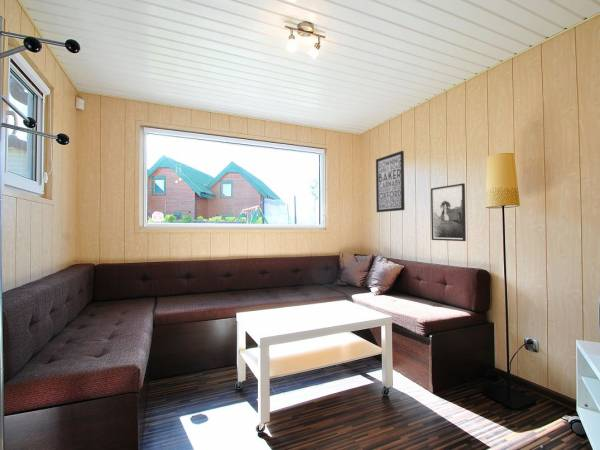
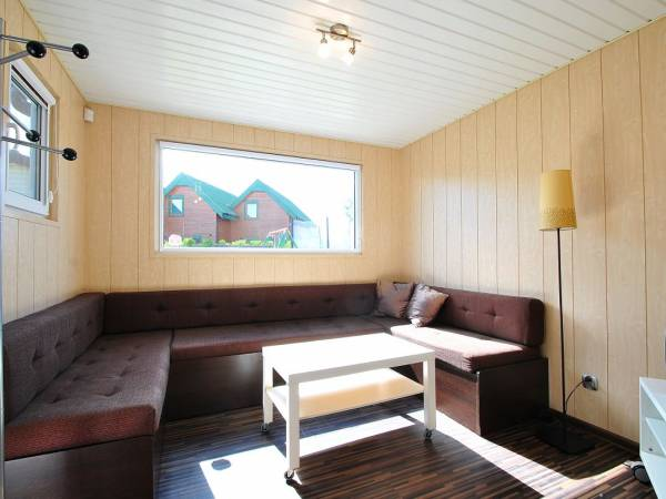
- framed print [430,182,467,242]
- wall art [375,150,406,213]
